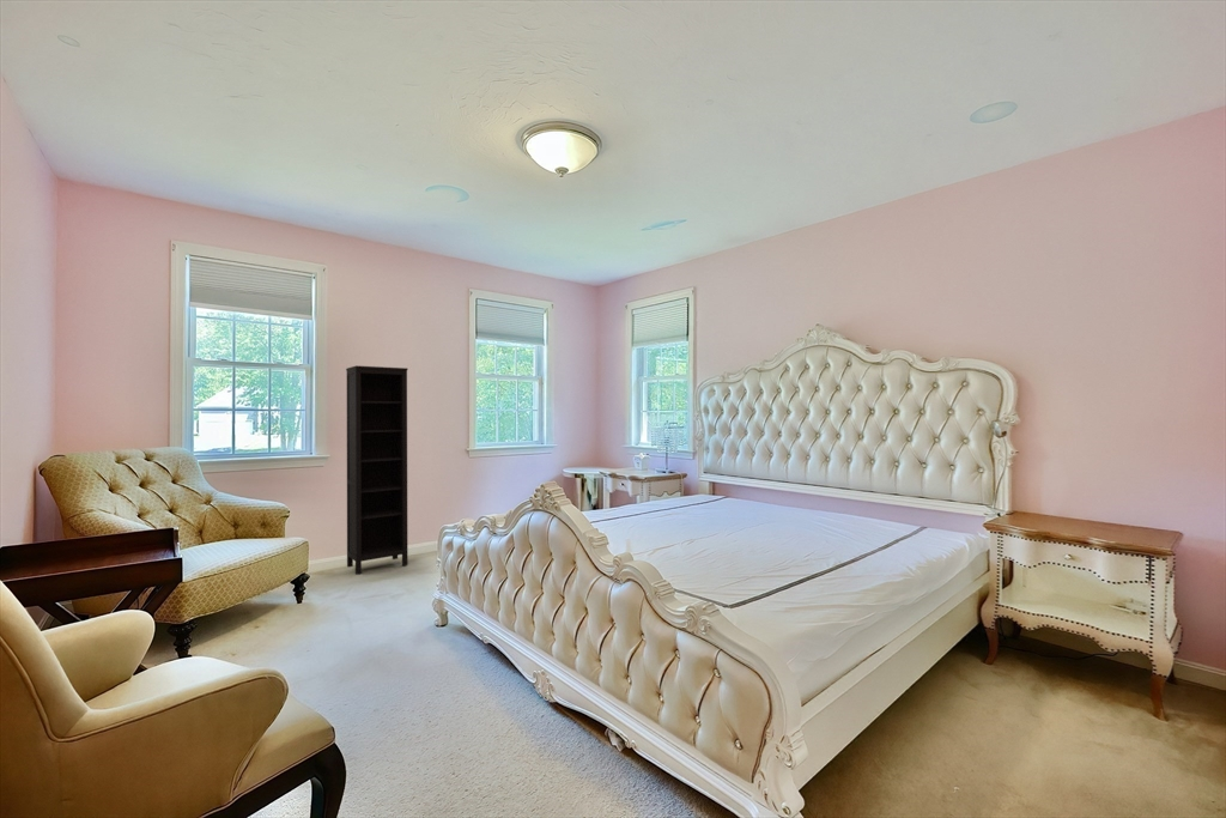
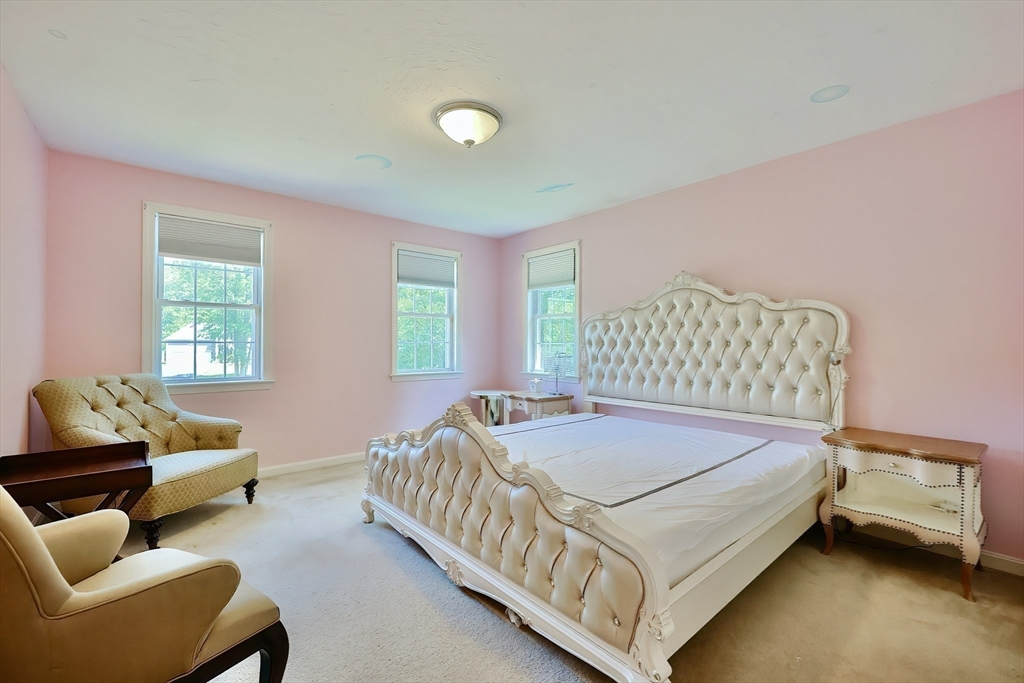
- bookcase [345,364,409,575]
